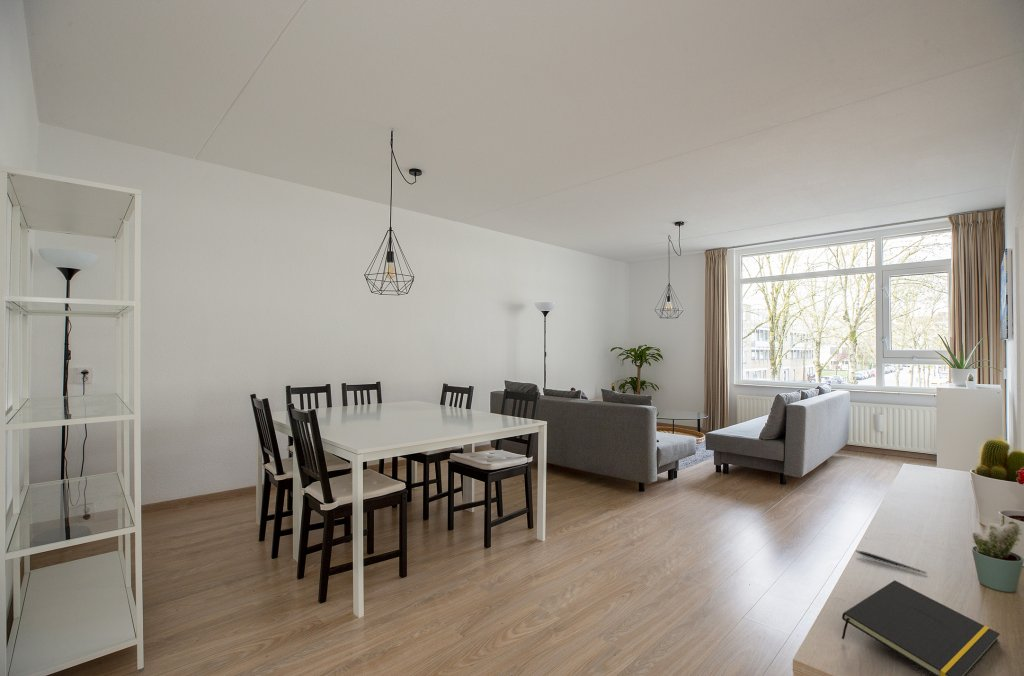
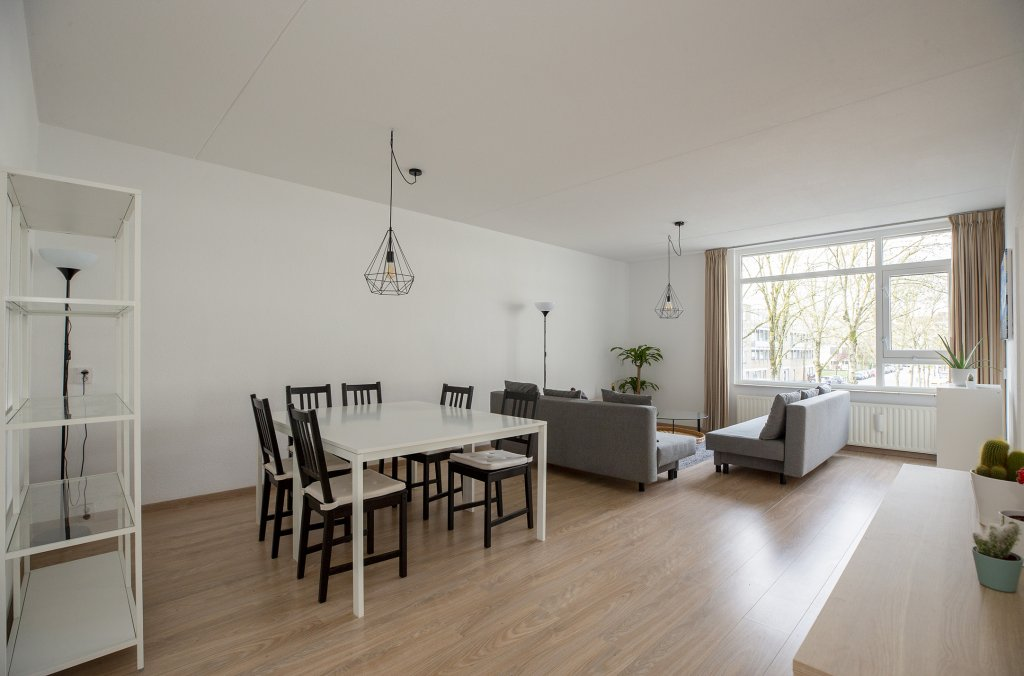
- pen [855,550,927,574]
- notepad [841,579,1001,676]
